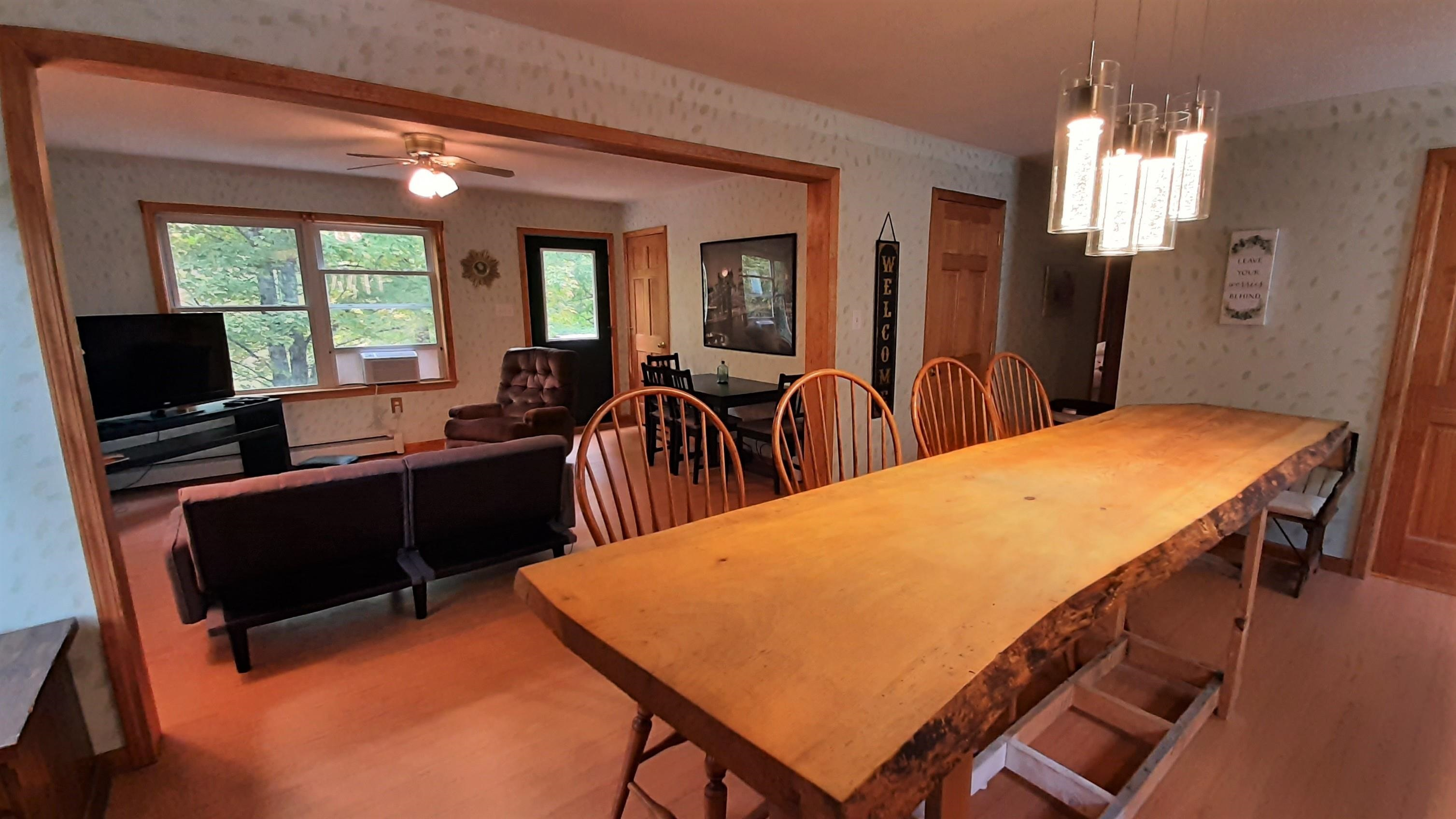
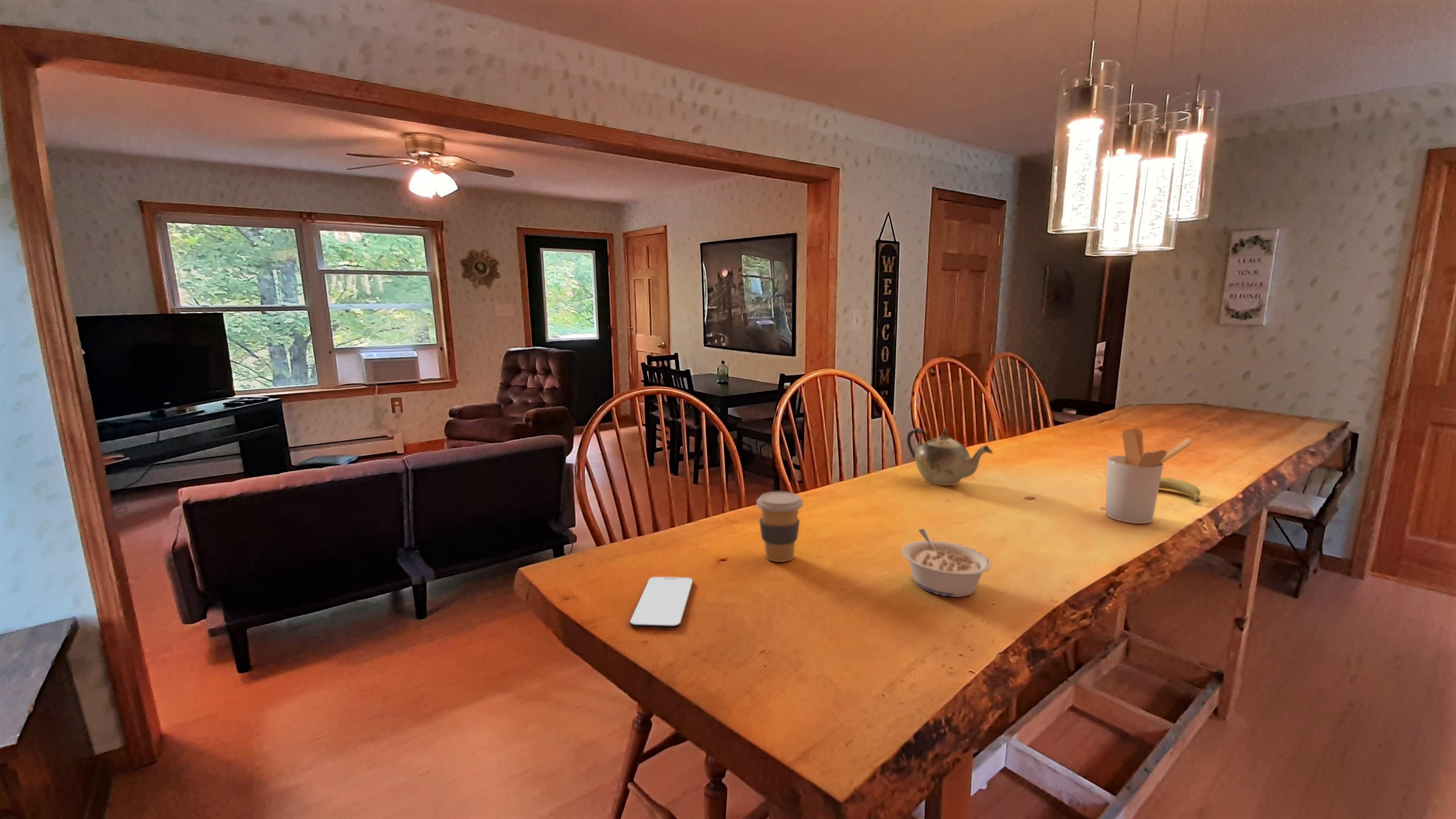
+ fruit [1159,477,1202,503]
+ legume [901,528,991,597]
+ coffee cup [756,491,804,563]
+ smartphone [629,577,693,630]
+ teapot [906,427,993,486]
+ utensil holder [1105,428,1193,524]
